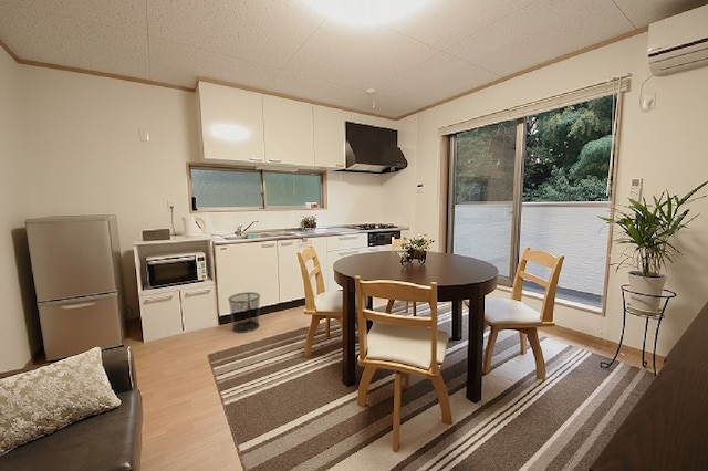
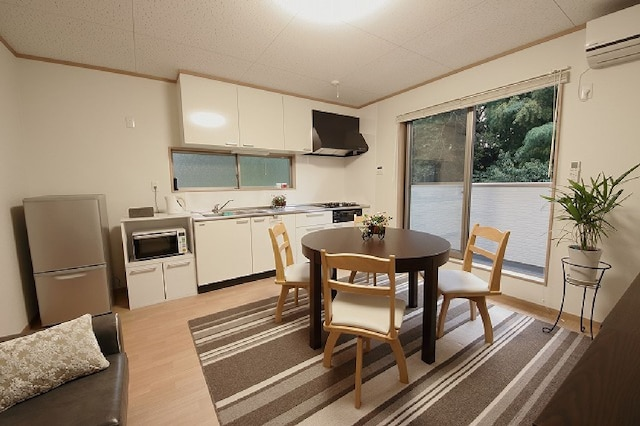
- waste bin [227,291,261,334]
